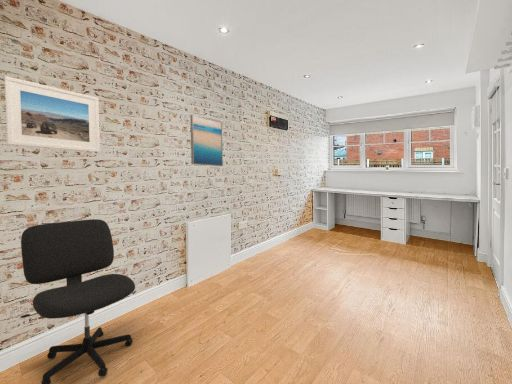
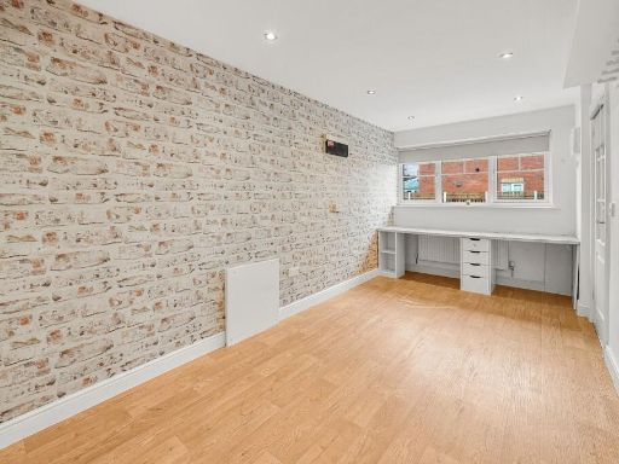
- wall art [189,113,224,167]
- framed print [4,75,101,153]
- office chair [19,218,136,384]
